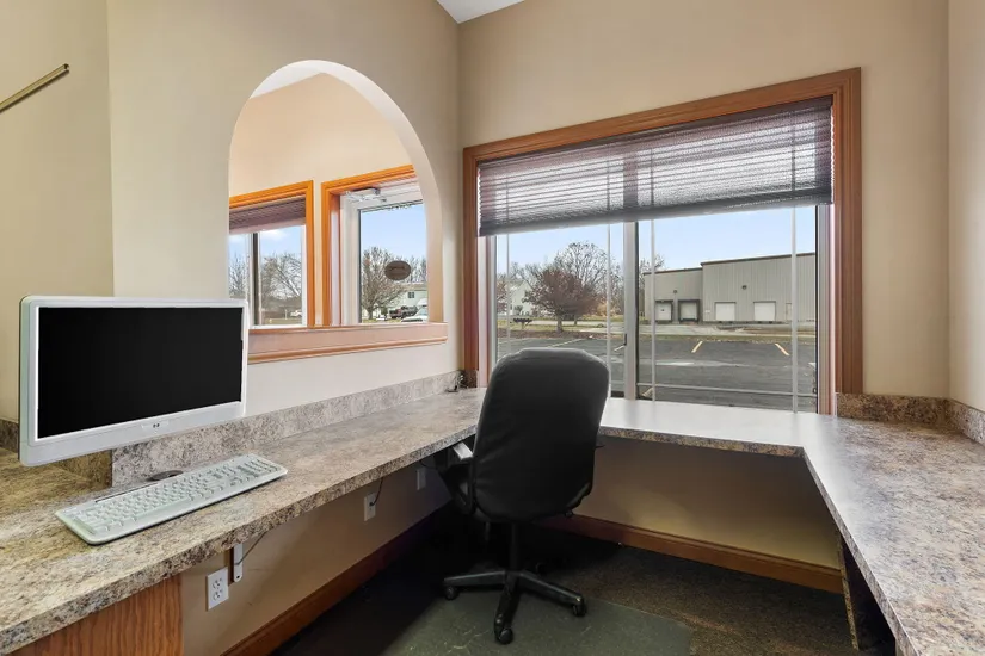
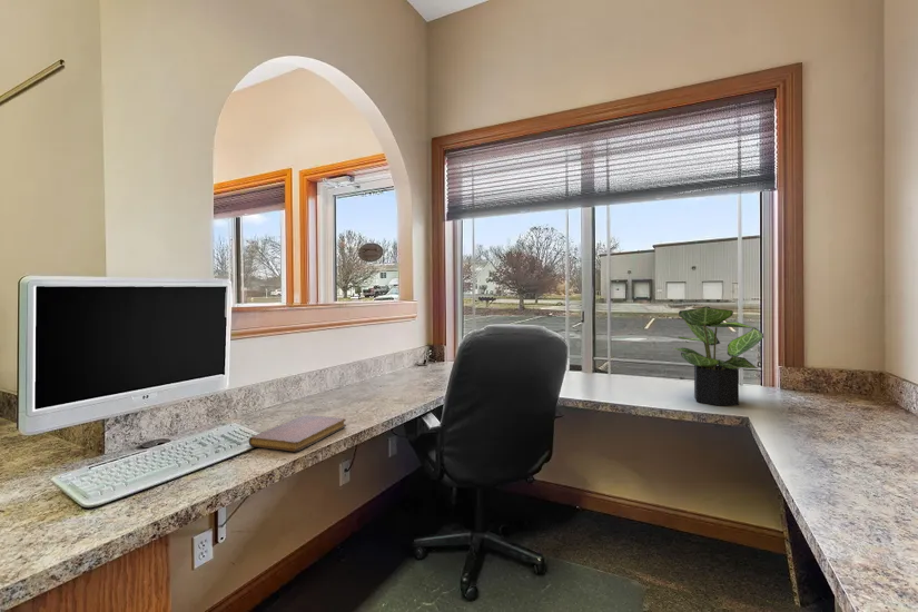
+ potted plant [672,305,764,406]
+ notebook [248,414,347,453]
